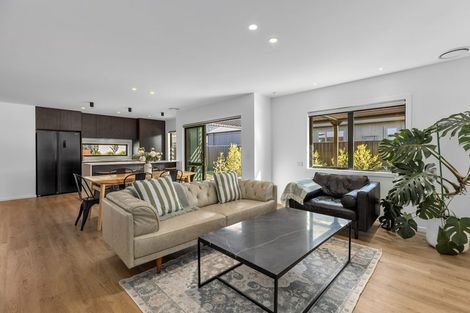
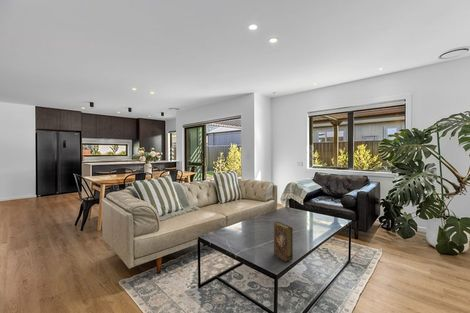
+ book [273,221,294,263]
